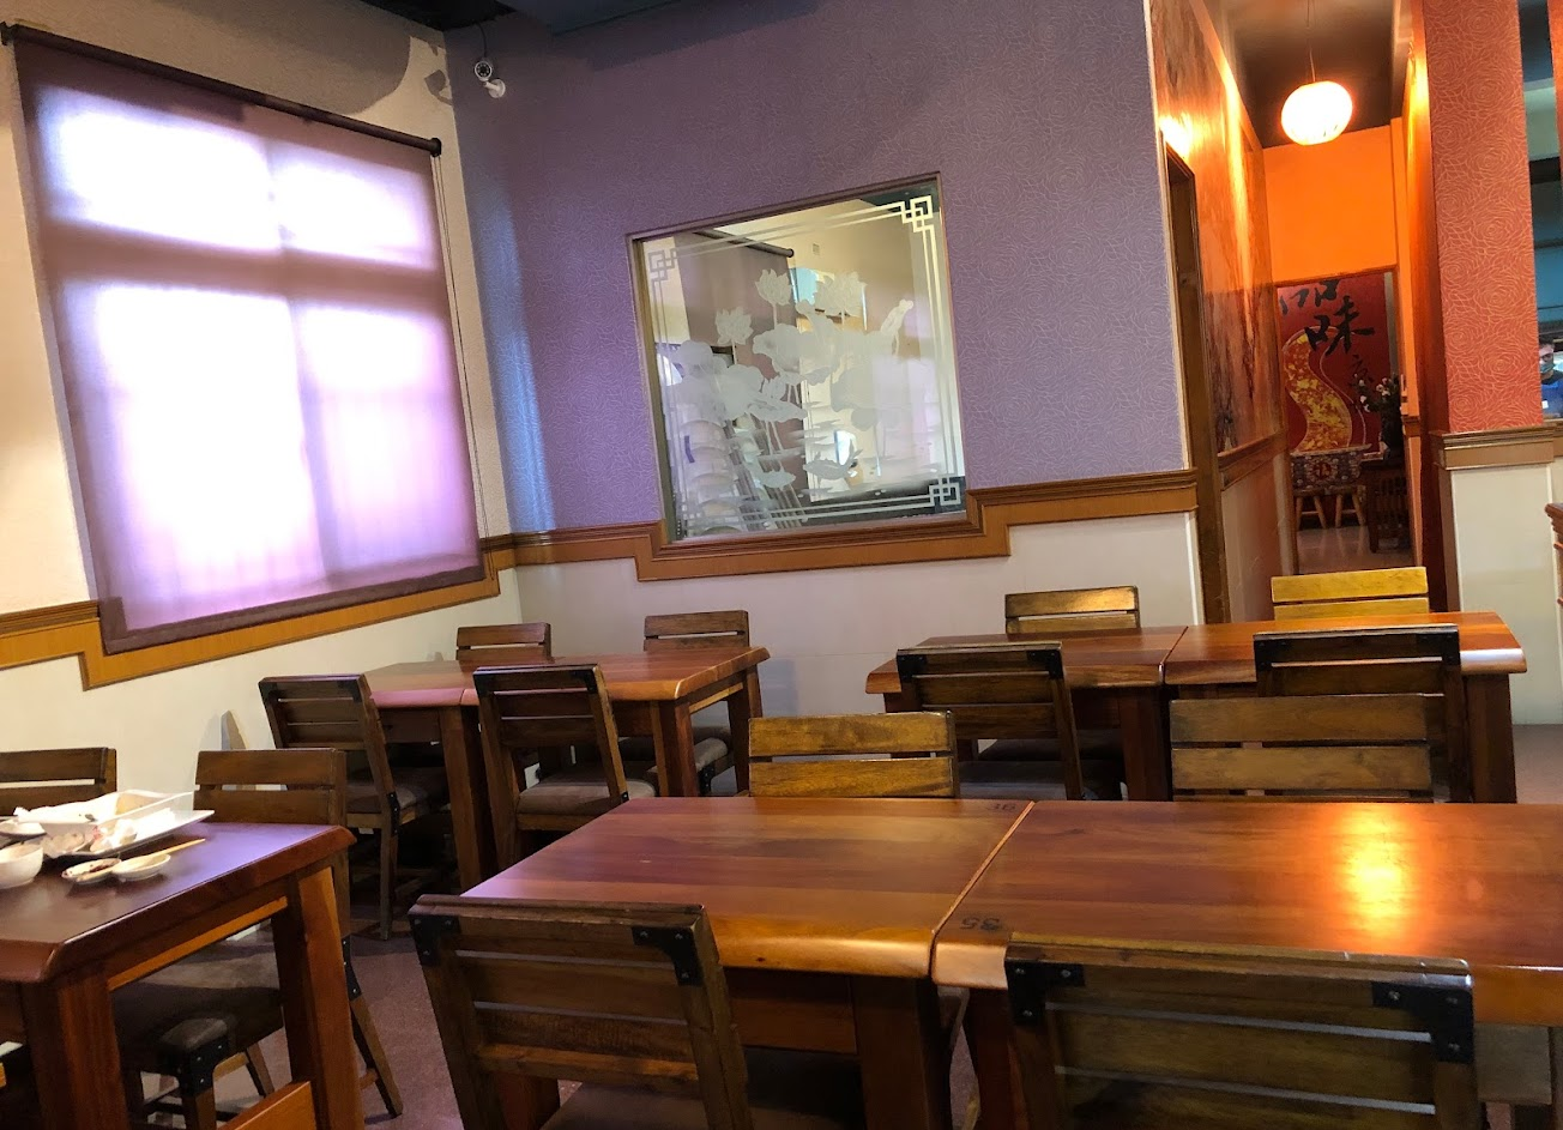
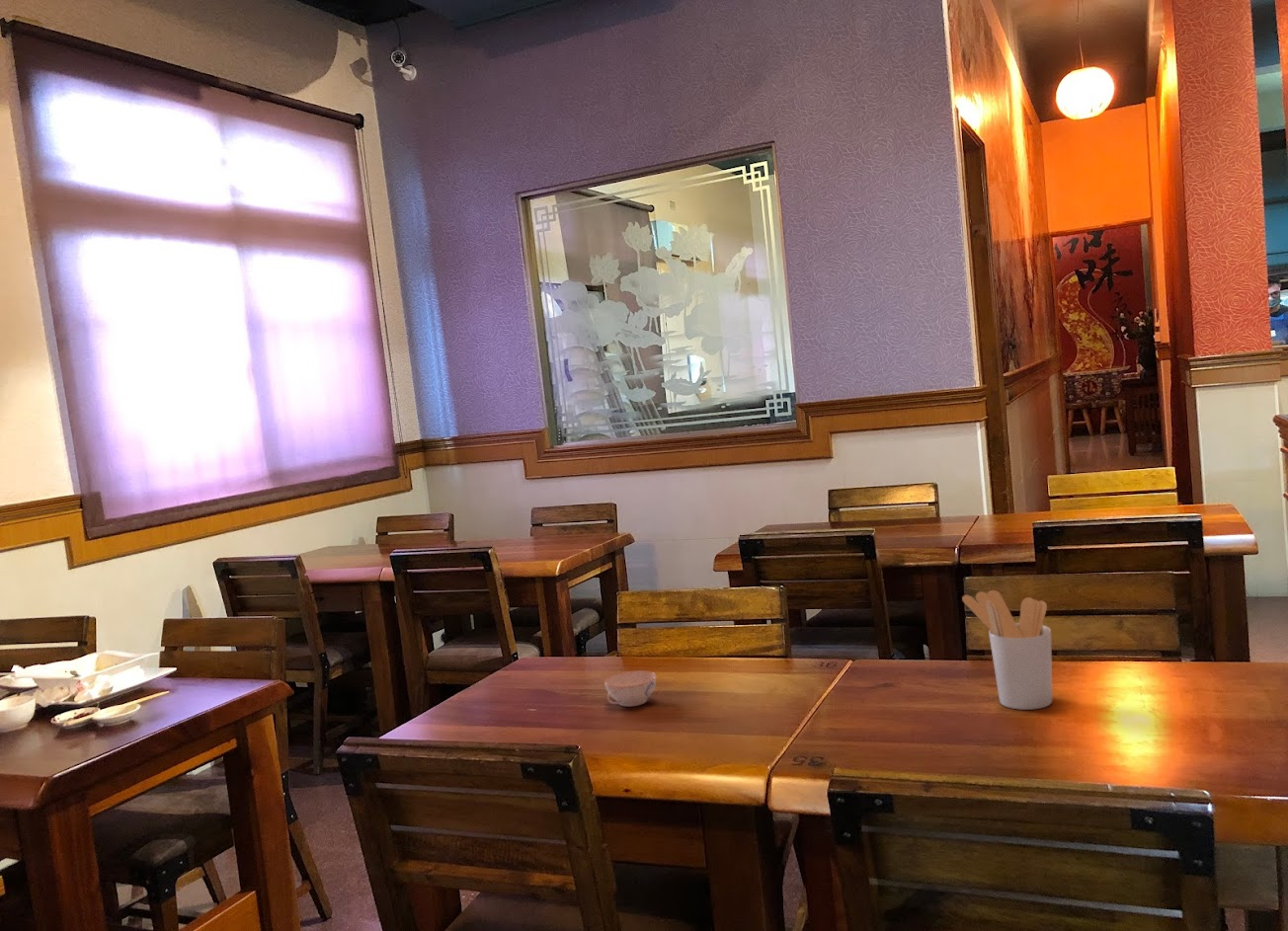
+ teacup [604,669,657,708]
+ utensil holder [961,589,1053,711]
